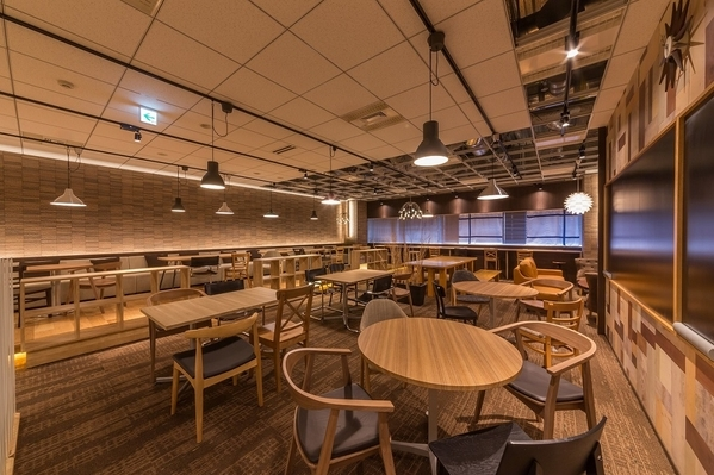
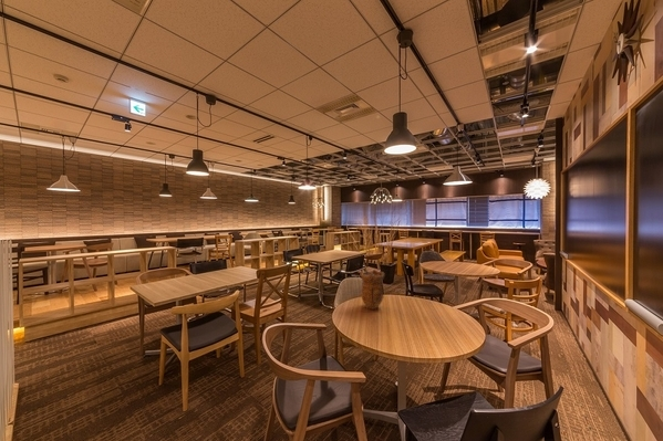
+ vase [359,267,386,311]
